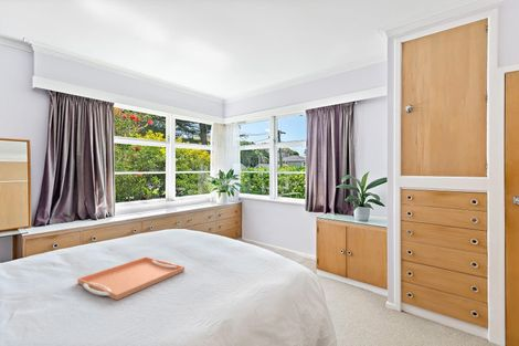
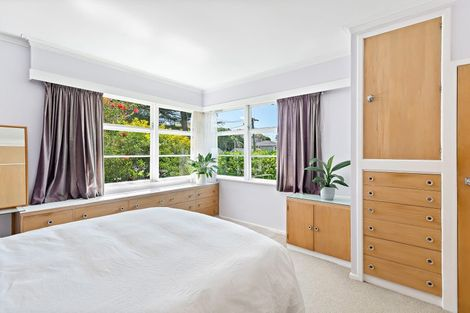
- serving tray [76,255,186,301]
